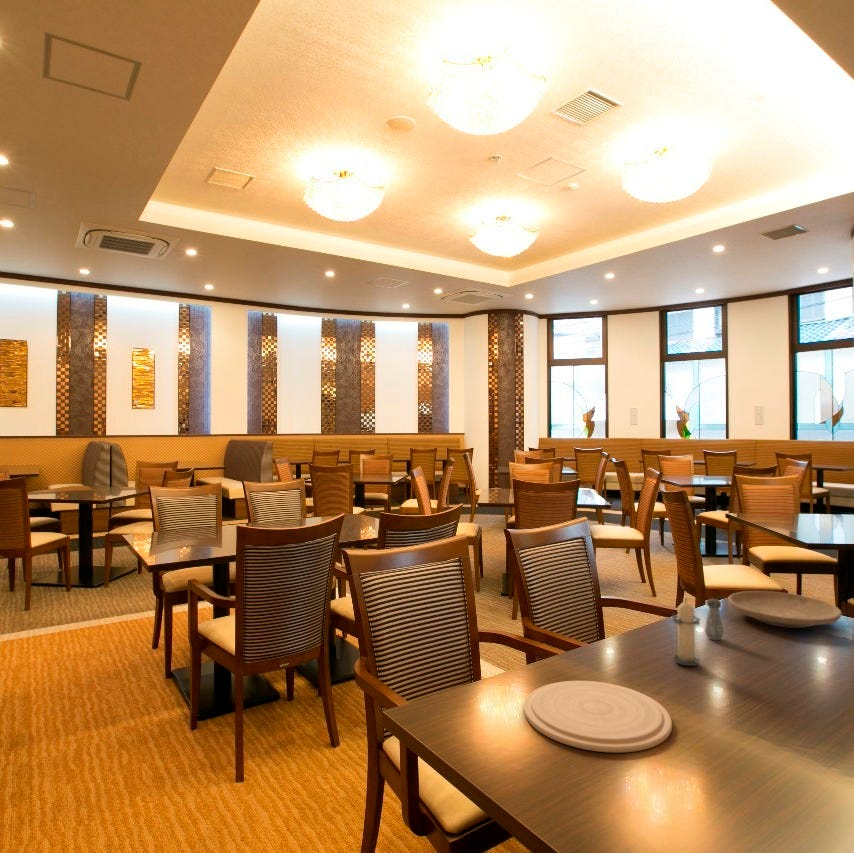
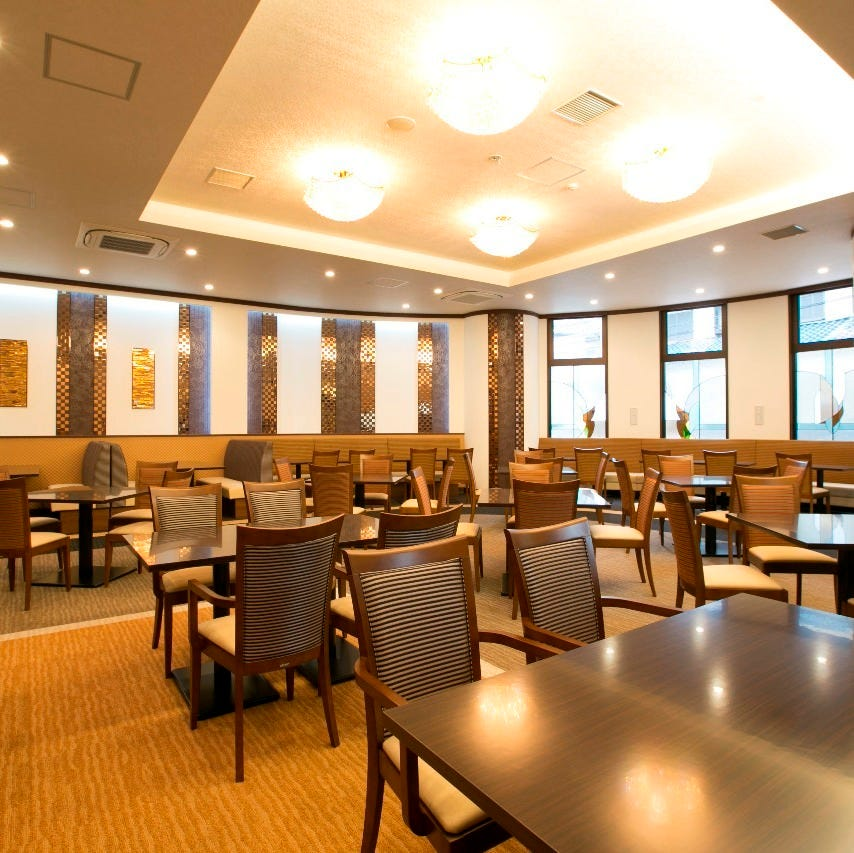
- plate [727,590,843,629]
- candle [672,597,702,667]
- plate [523,680,673,753]
- salt shaker [704,598,725,641]
